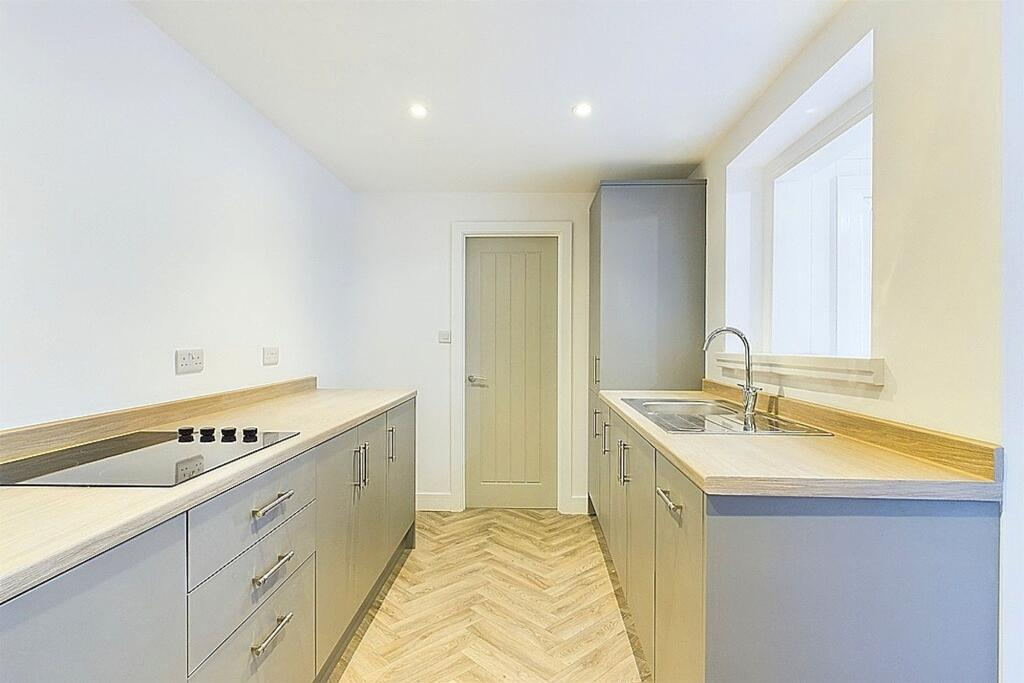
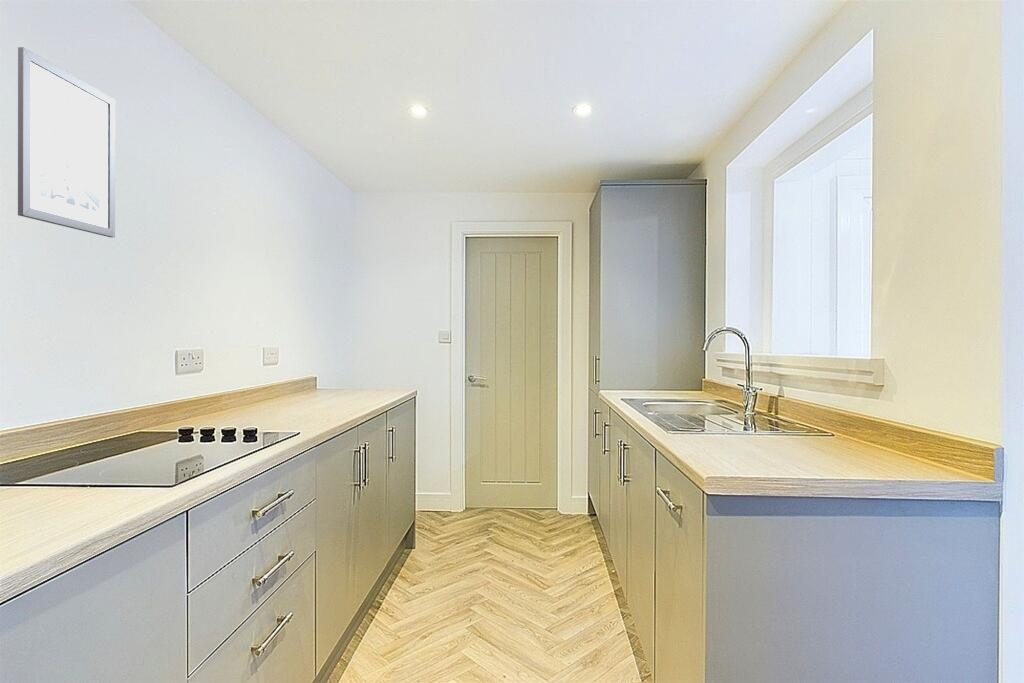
+ wall art [17,46,116,238]
